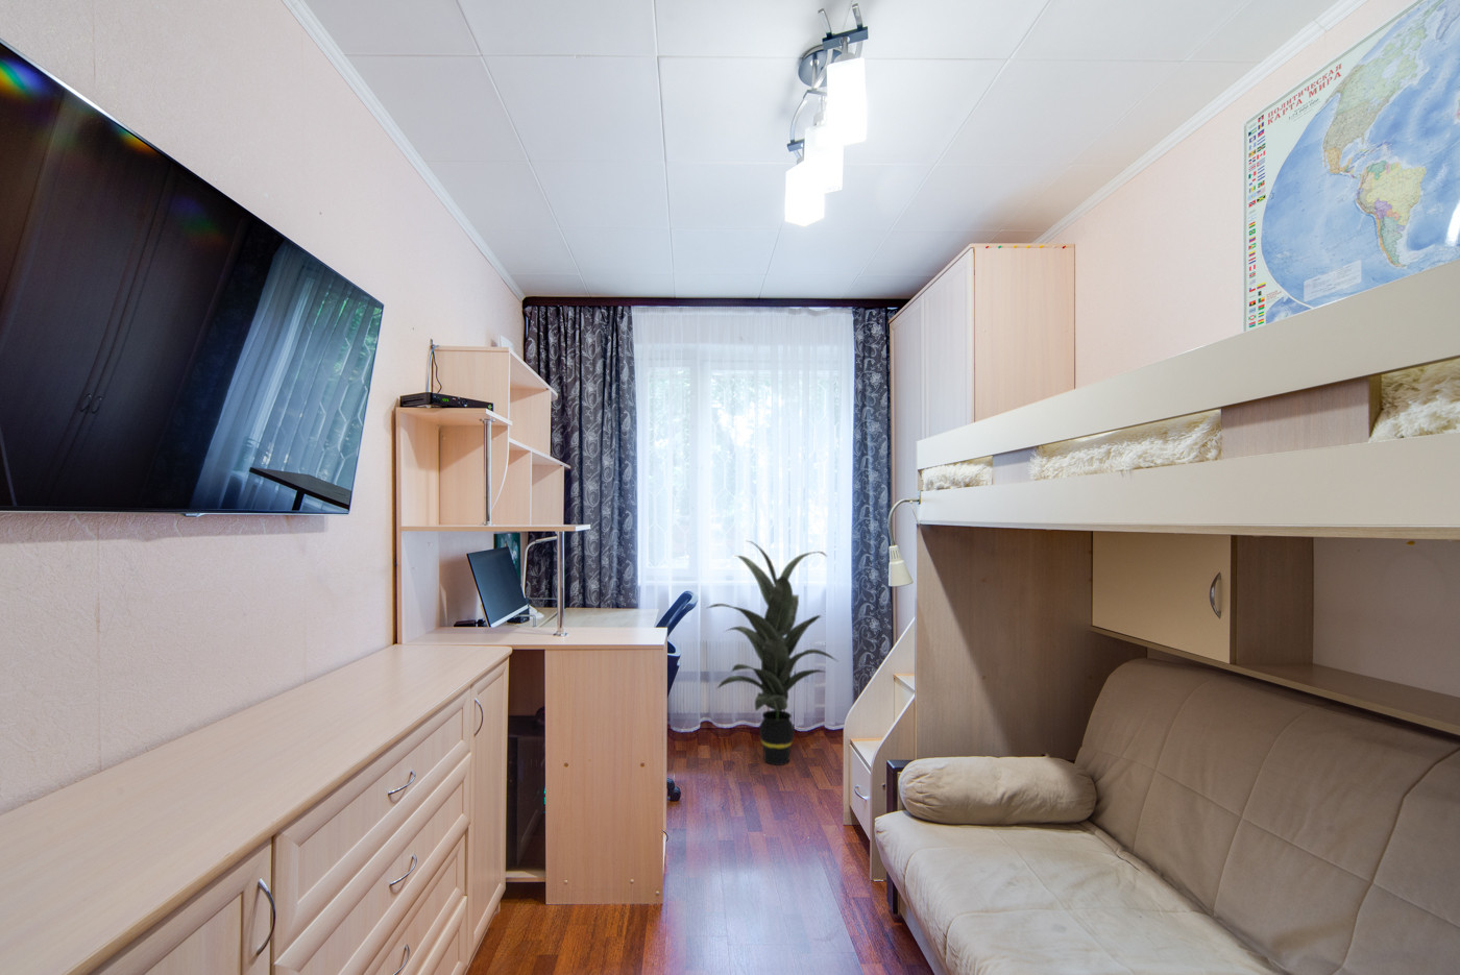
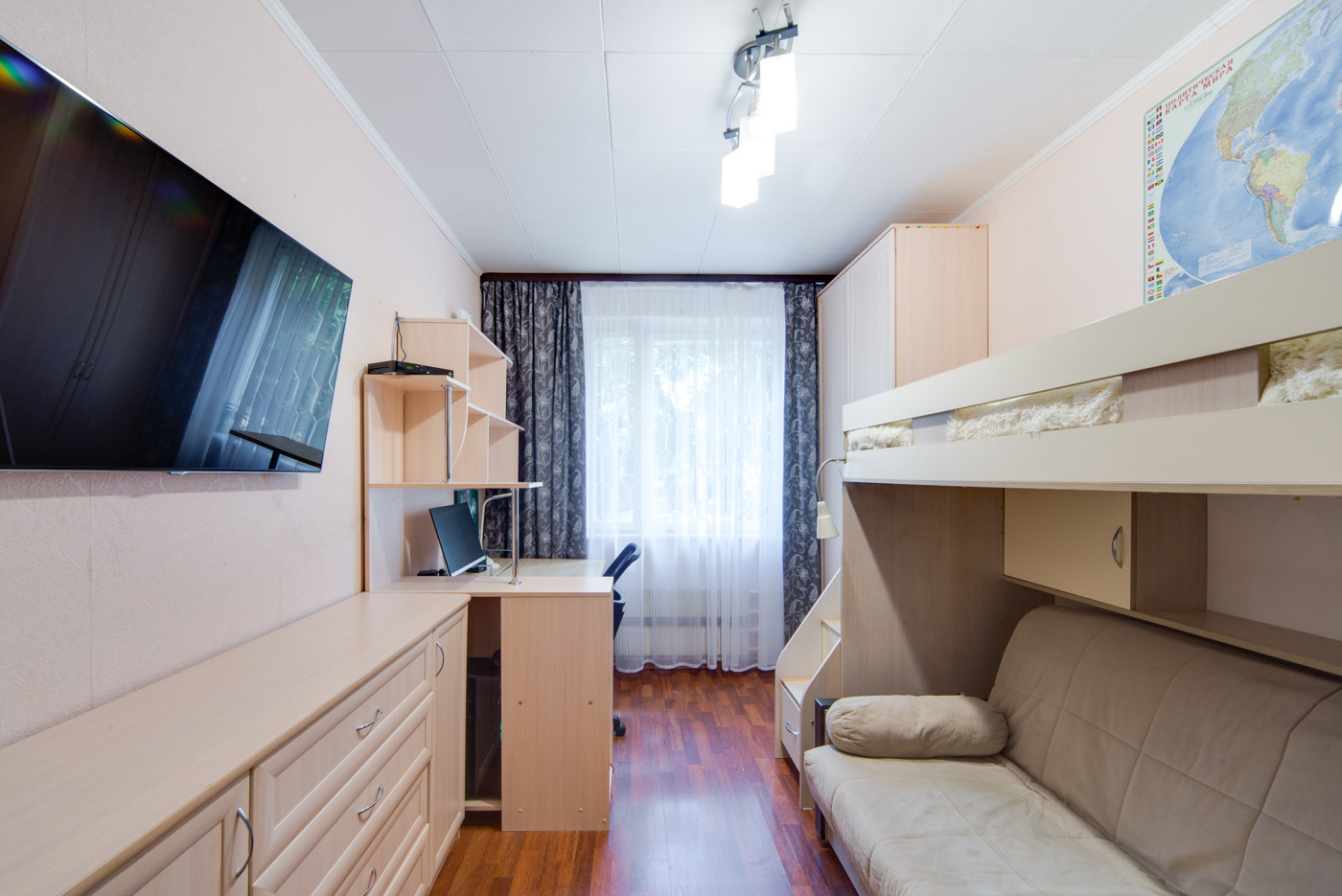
- indoor plant [707,540,839,766]
